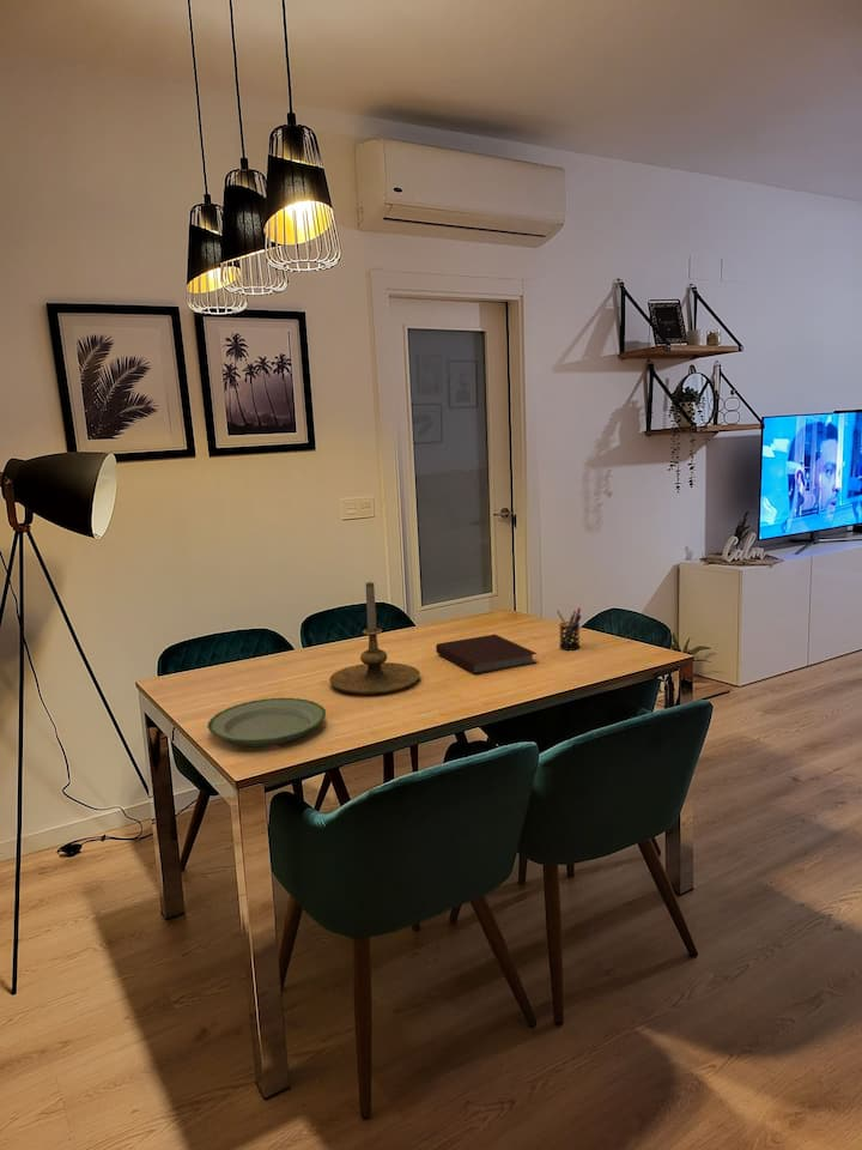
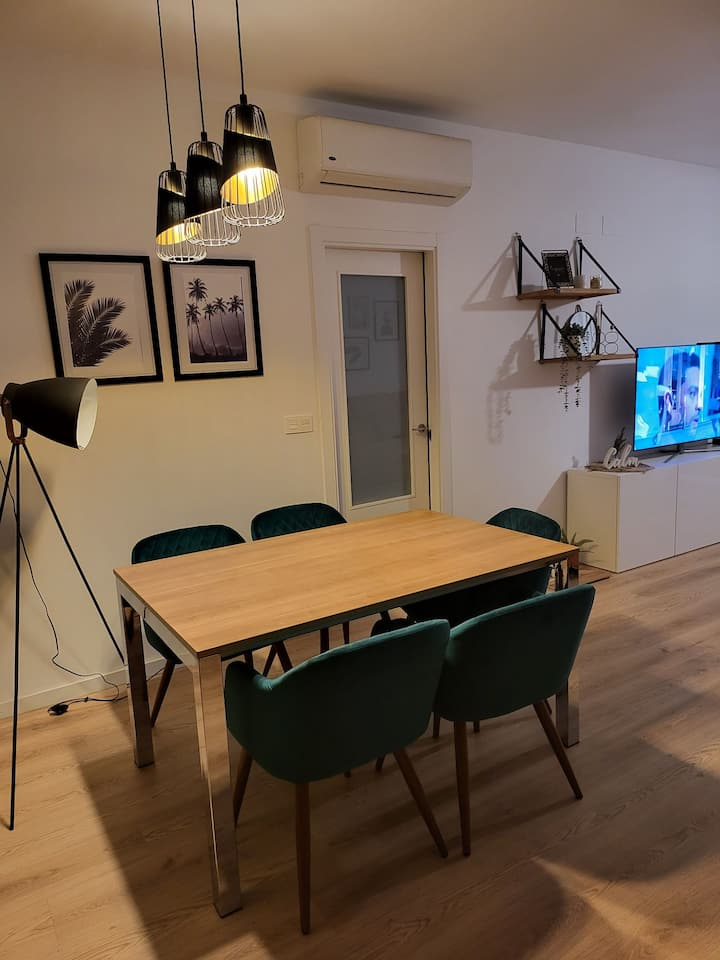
- notebook [435,634,539,676]
- plate [206,697,327,748]
- pen holder [556,606,582,652]
- candle holder [328,581,421,695]
